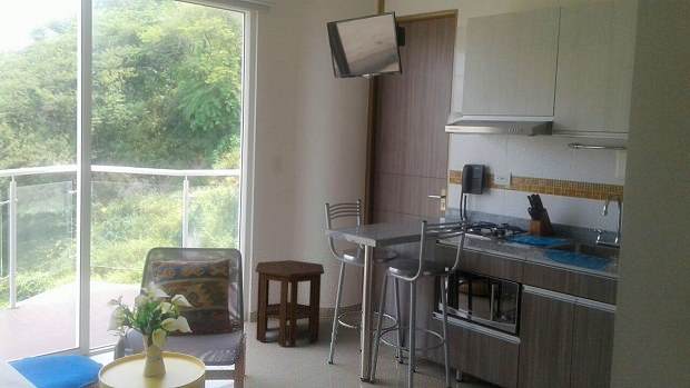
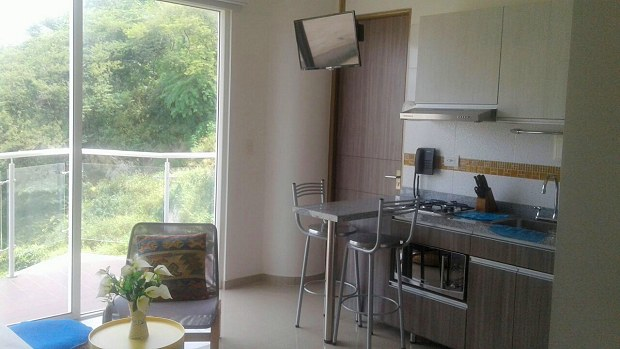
- side table [255,259,325,347]
